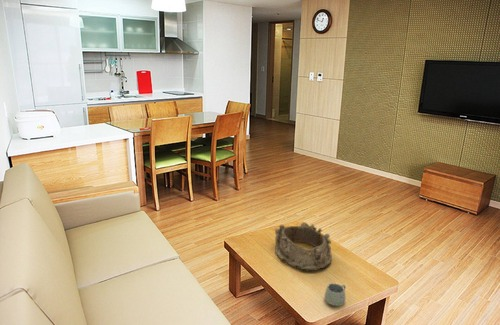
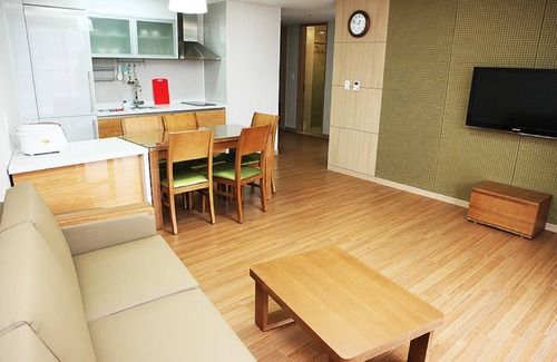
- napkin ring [274,221,333,272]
- mug [324,282,347,307]
